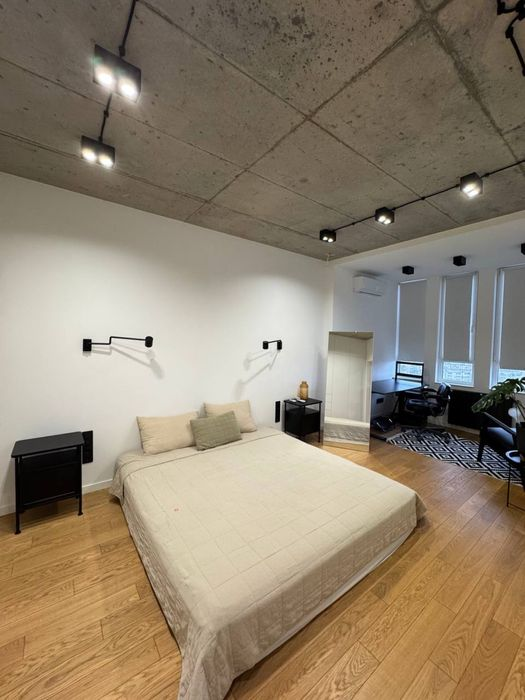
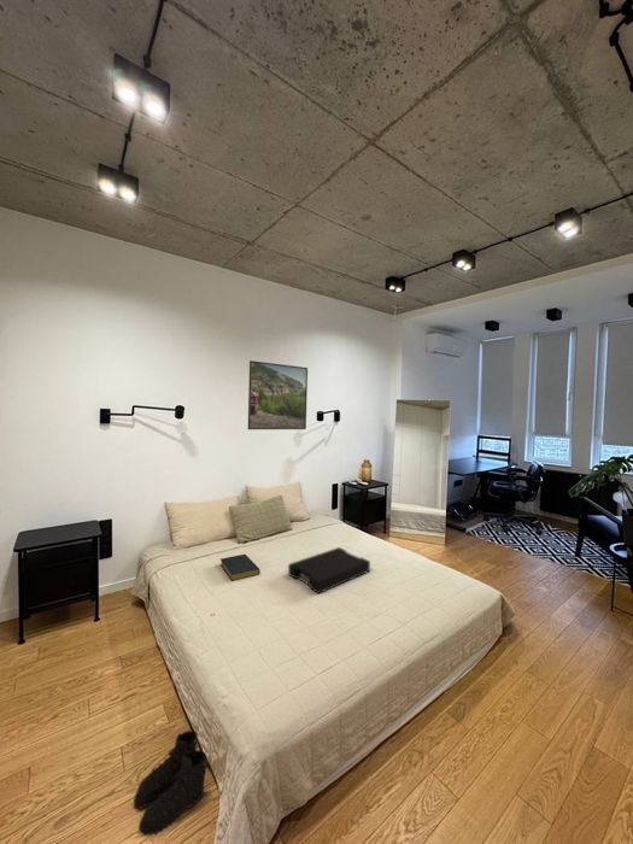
+ tray [287,546,371,594]
+ hardback book [219,553,260,582]
+ boots [133,729,210,837]
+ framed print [247,359,309,430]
